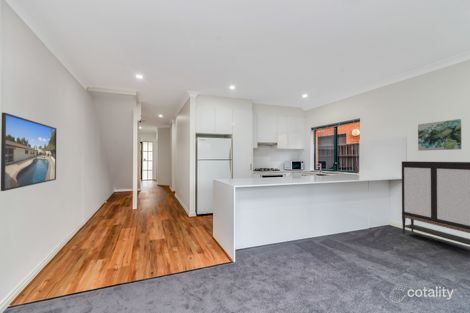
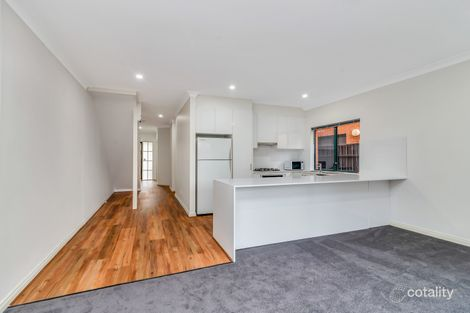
- storage cabinet [400,160,470,246]
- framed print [0,111,58,192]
- wall art [417,118,462,152]
